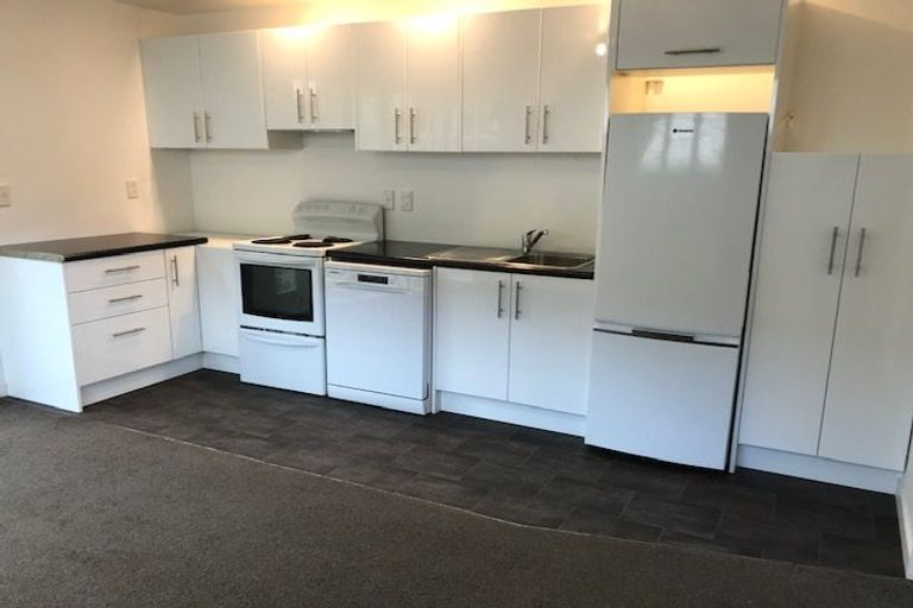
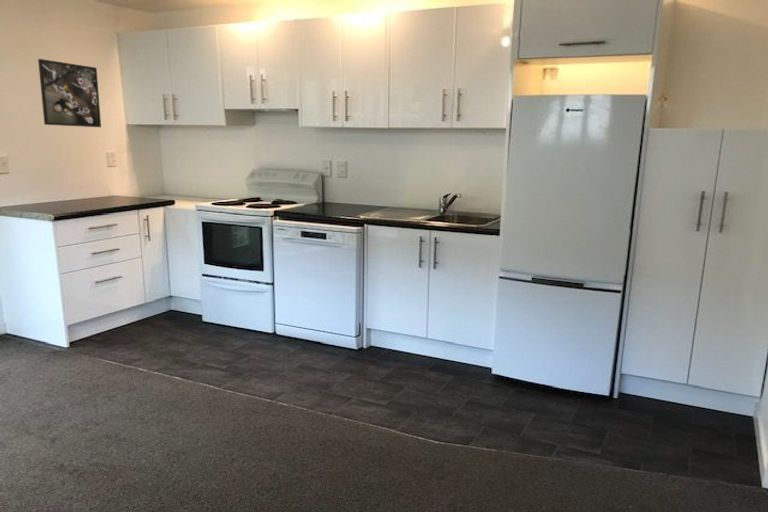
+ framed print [37,58,102,128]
